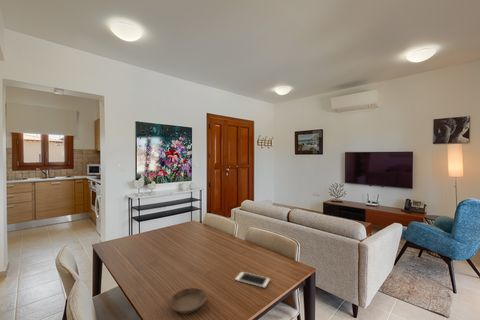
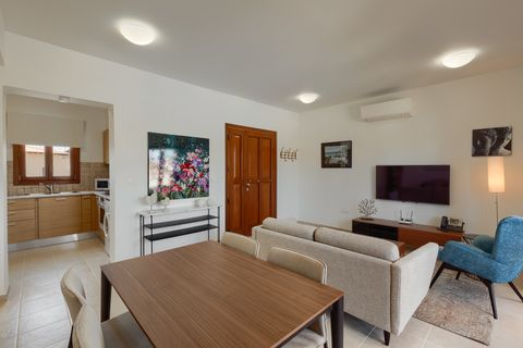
- saucer [169,287,207,315]
- cell phone [234,271,271,289]
